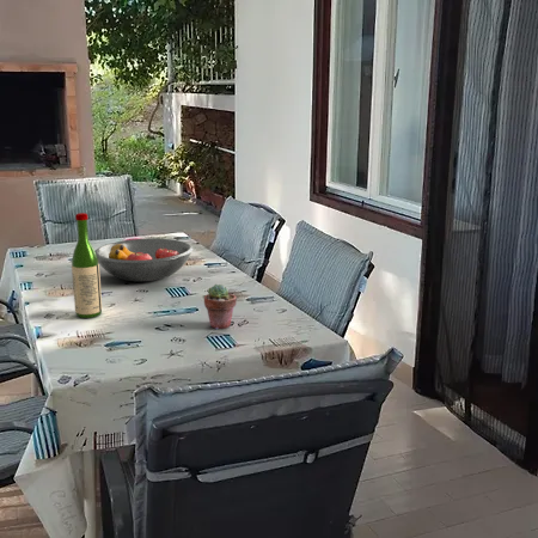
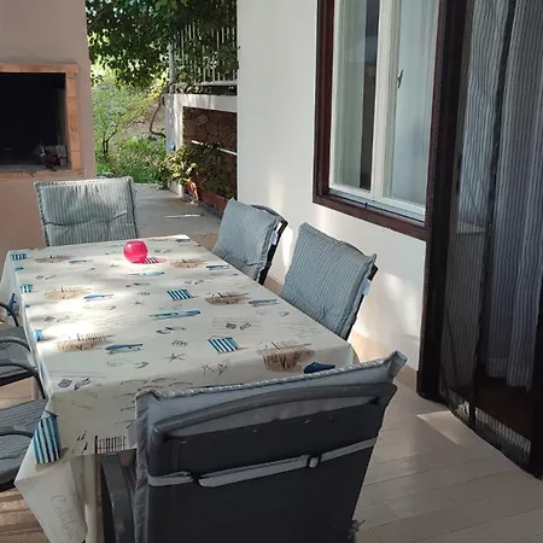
- wine bottle [71,212,103,319]
- fruit bowl [94,238,194,282]
- potted succulent [203,283,238,330]
